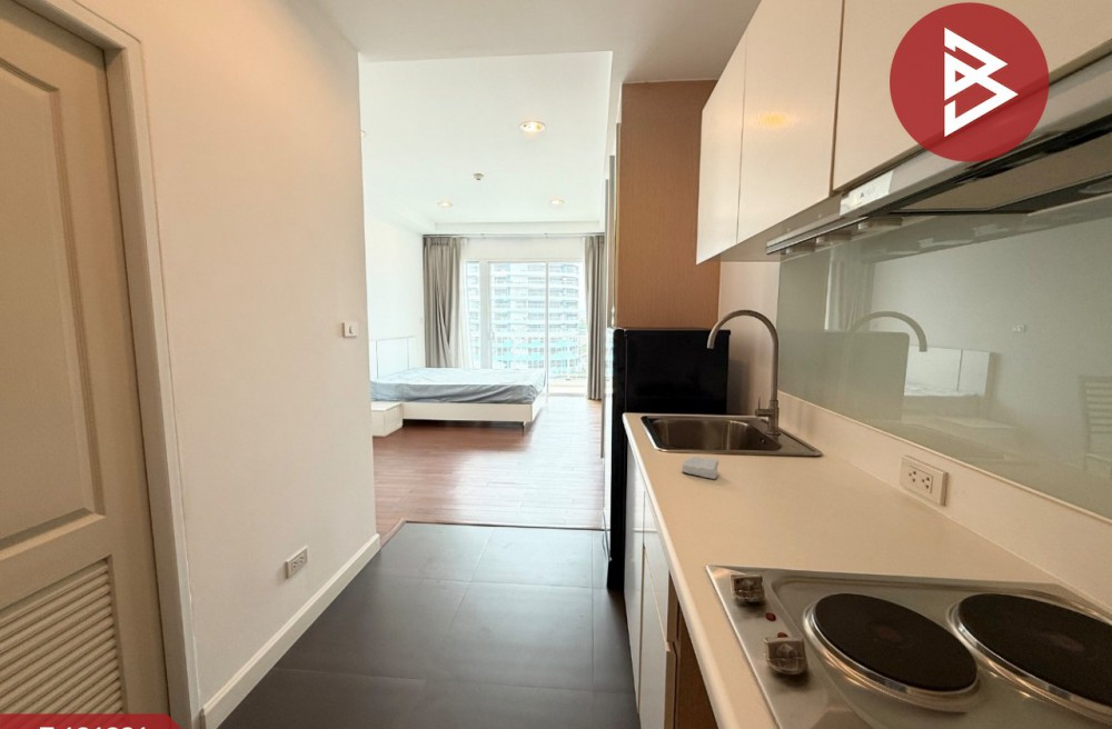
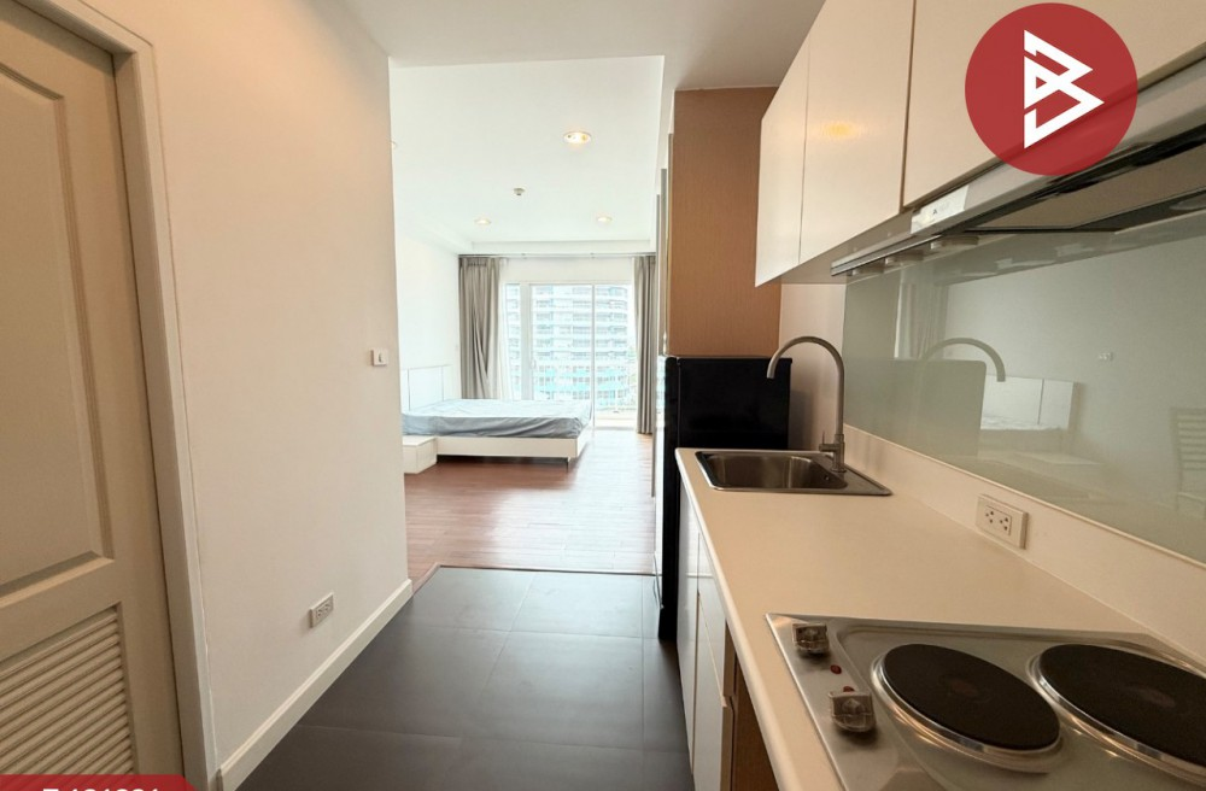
- soap bar [681,455,719,480]
